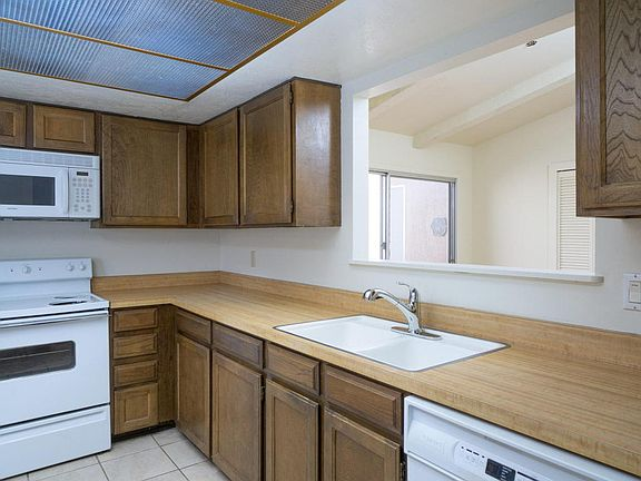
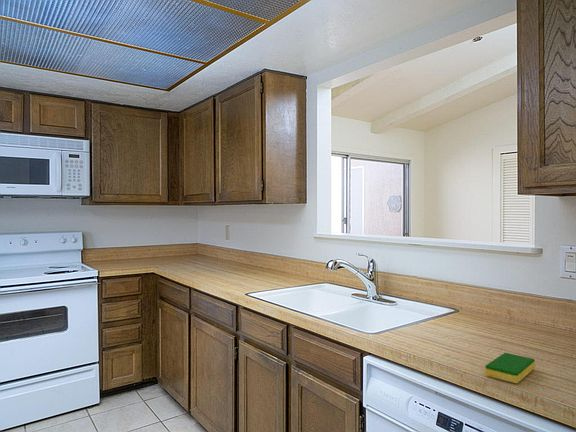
+ dish sponge [484,352,536,384]
